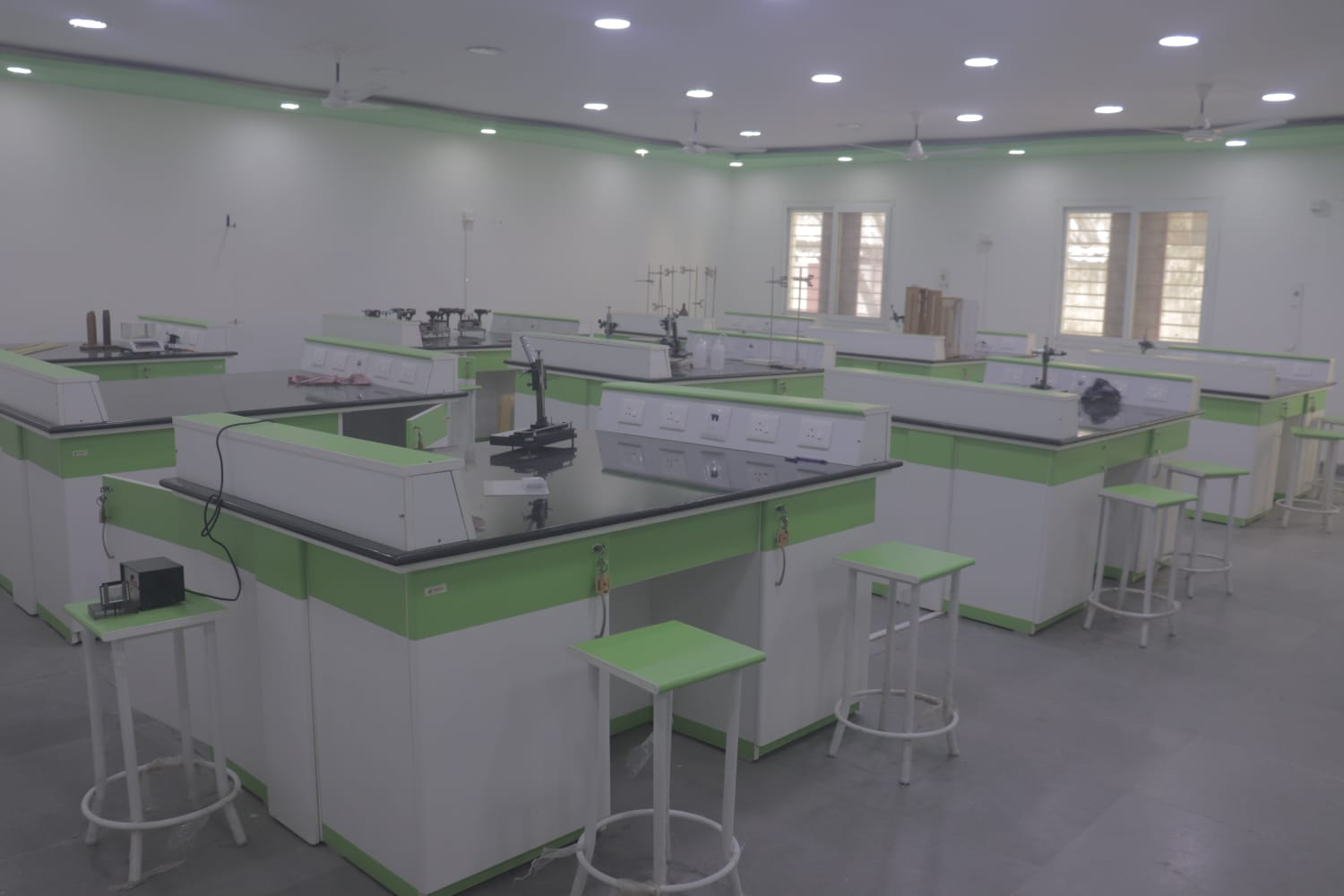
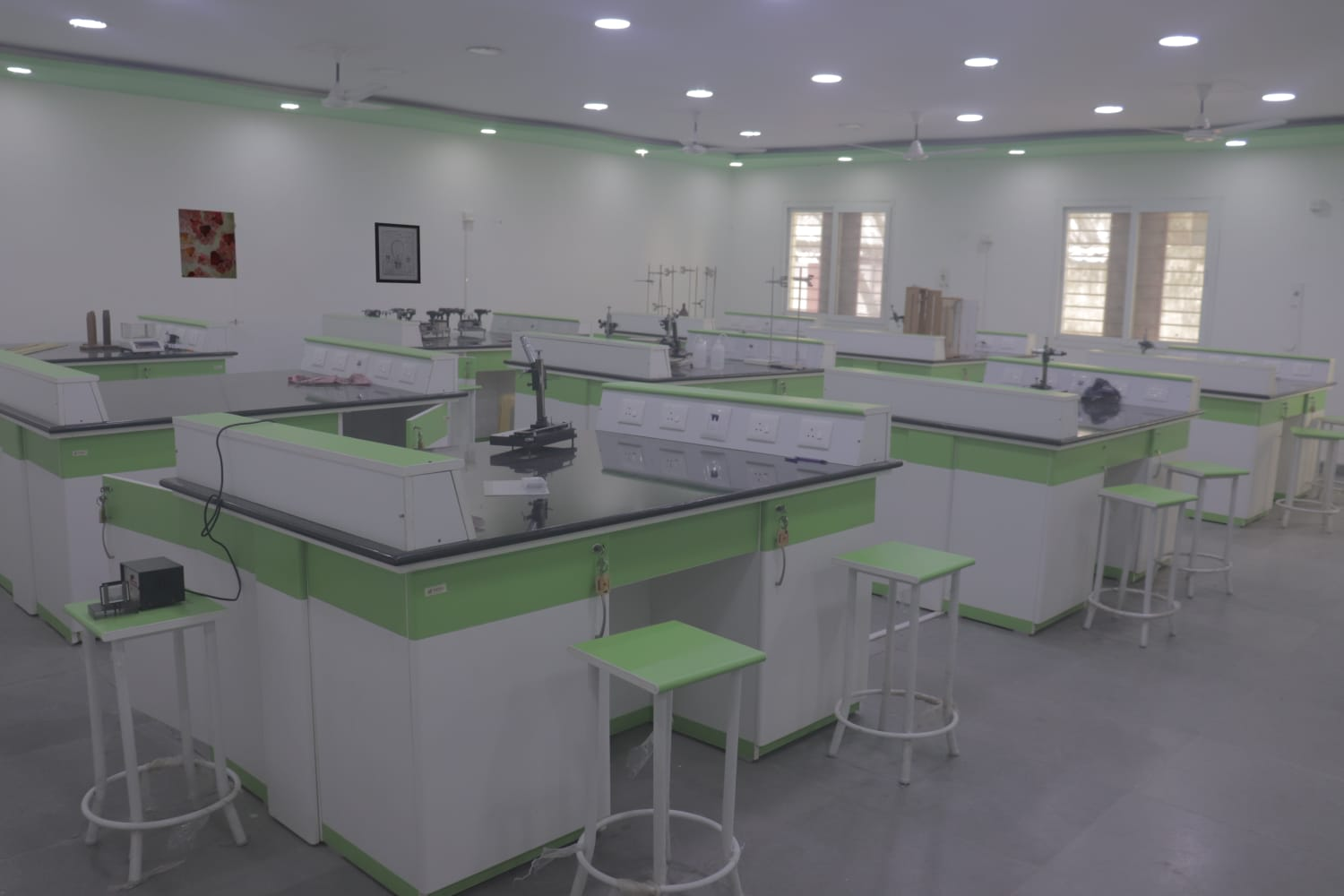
+ wall art [374,221,422,285]
+ wall art [177,208,237,280]
